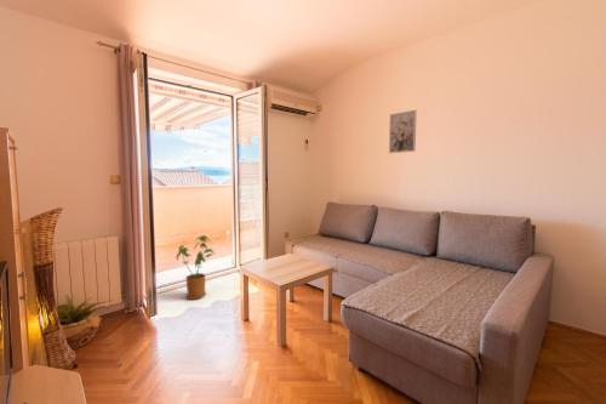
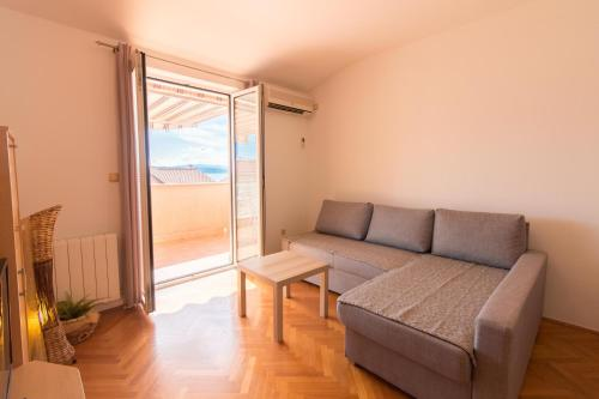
- wall art [388,109,418,154]
- house plant [175,234,217,301]
